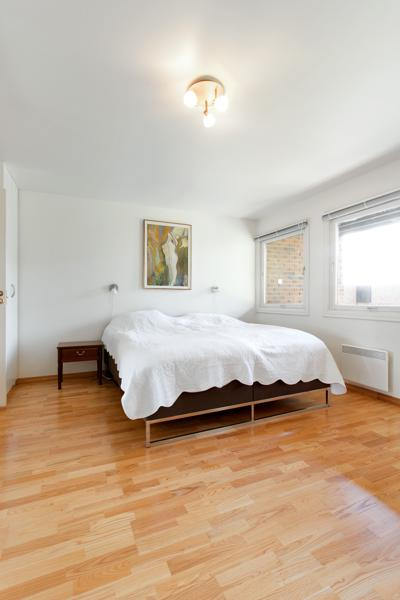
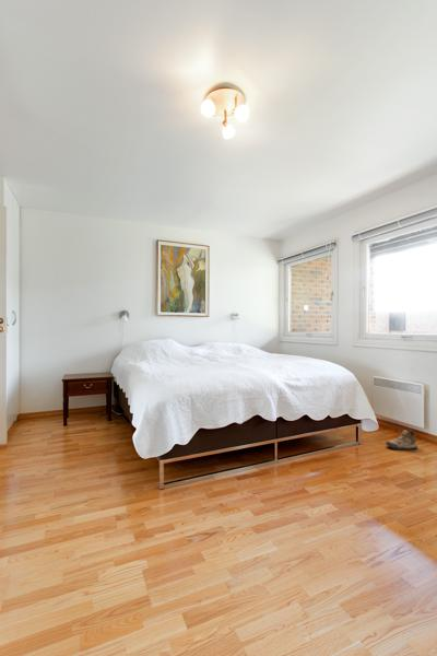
+ shoe [385,429,418,450]
